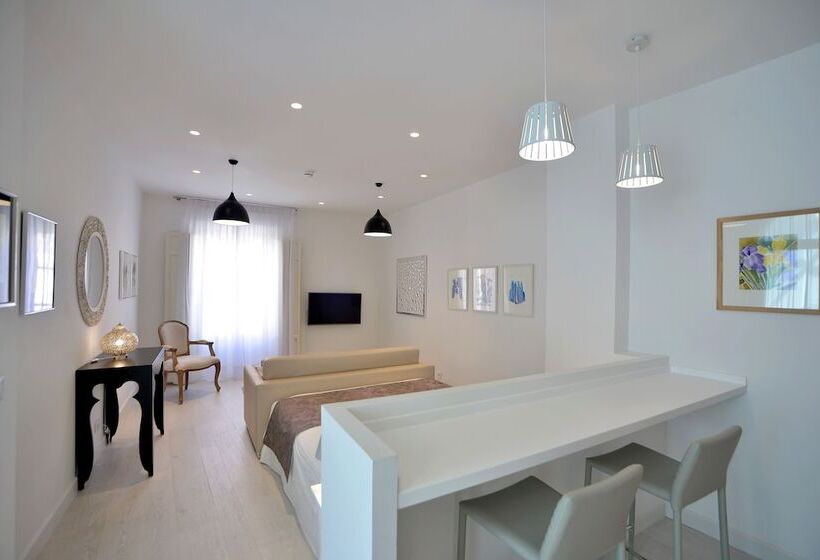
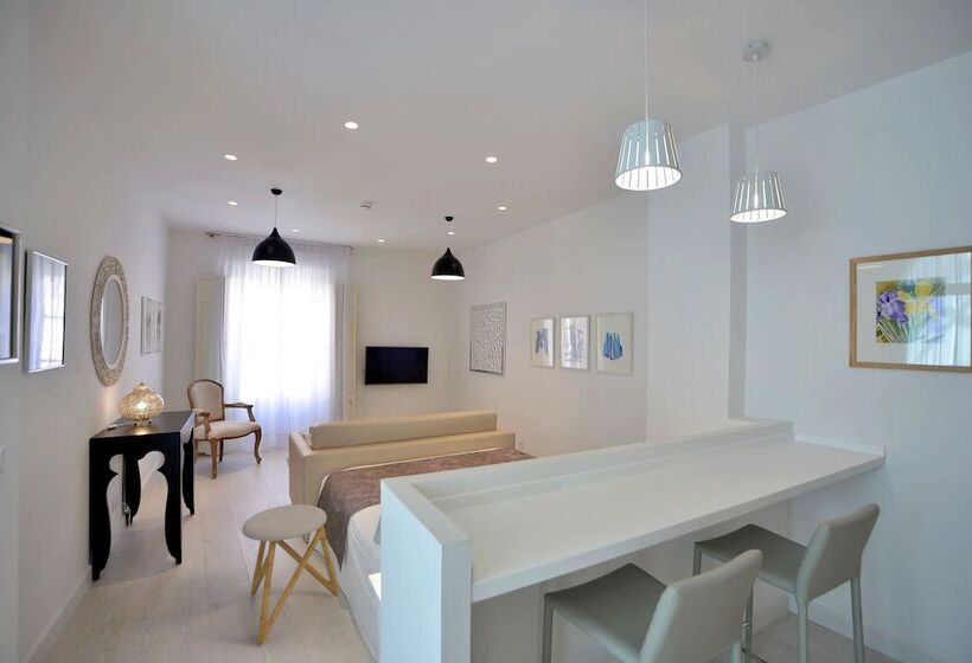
+ stool [241,503,340,645]
